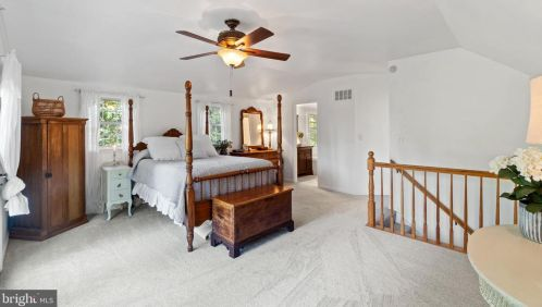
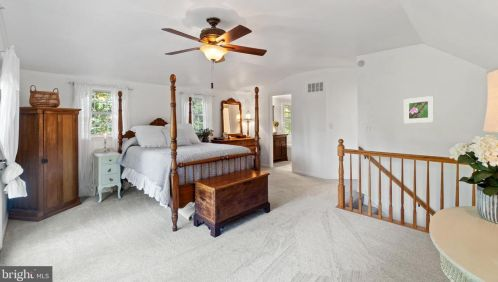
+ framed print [403,95,435,124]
